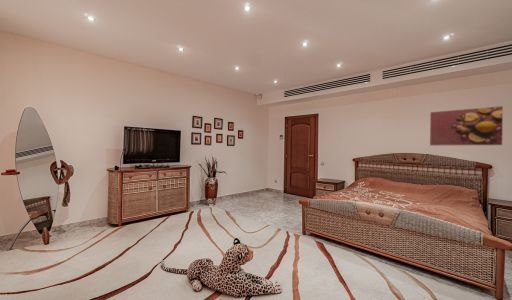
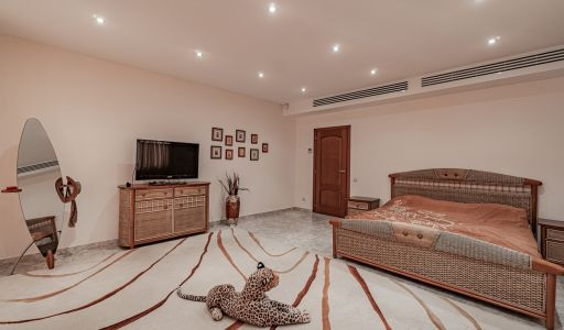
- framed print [429,105,504,147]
